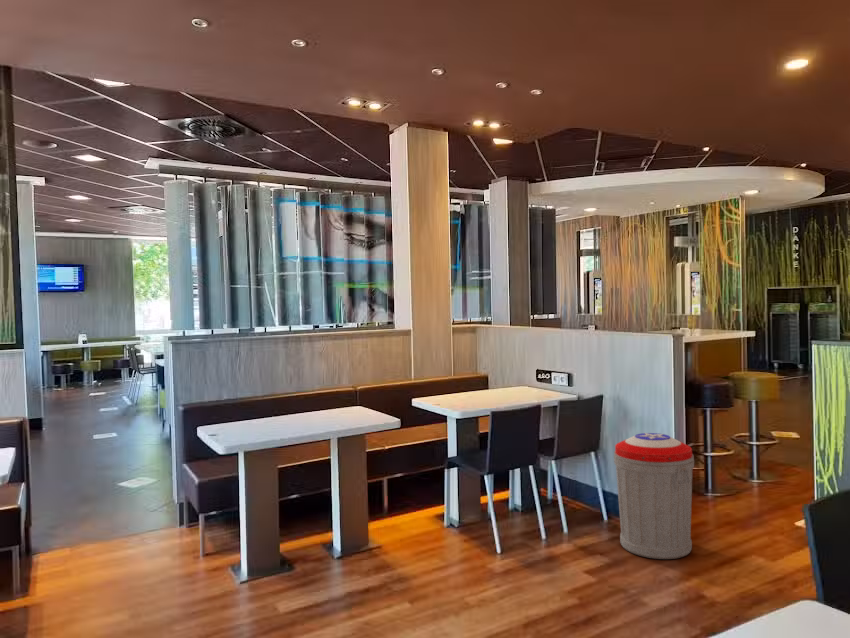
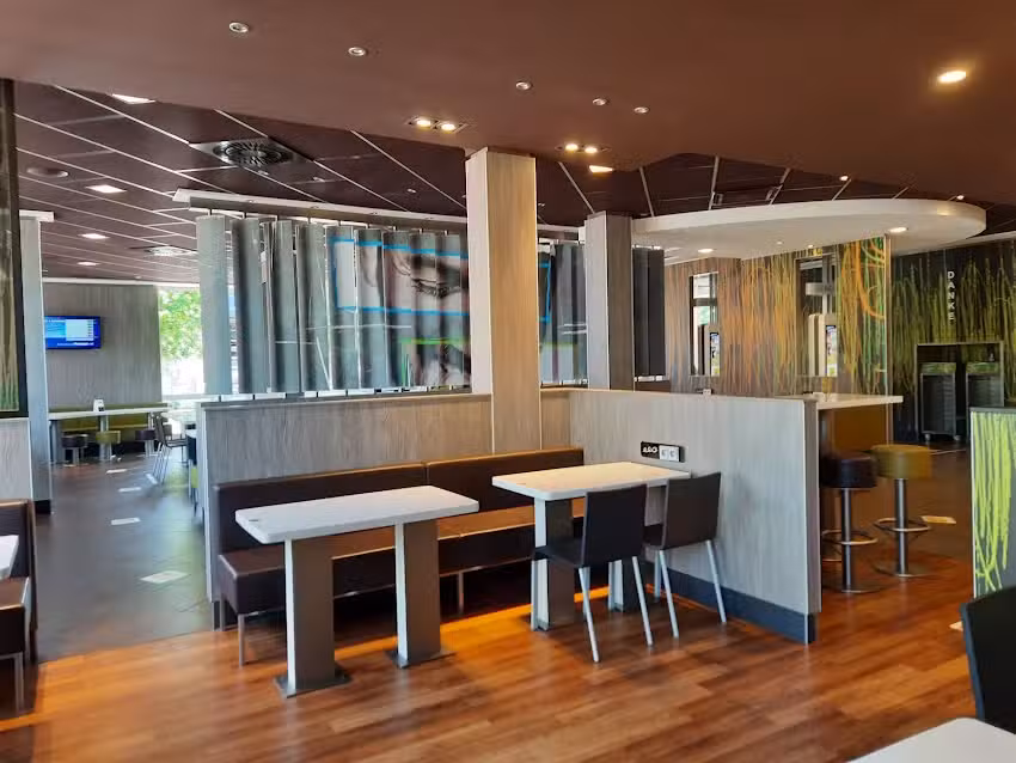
- trash can [613,432,695,560]
